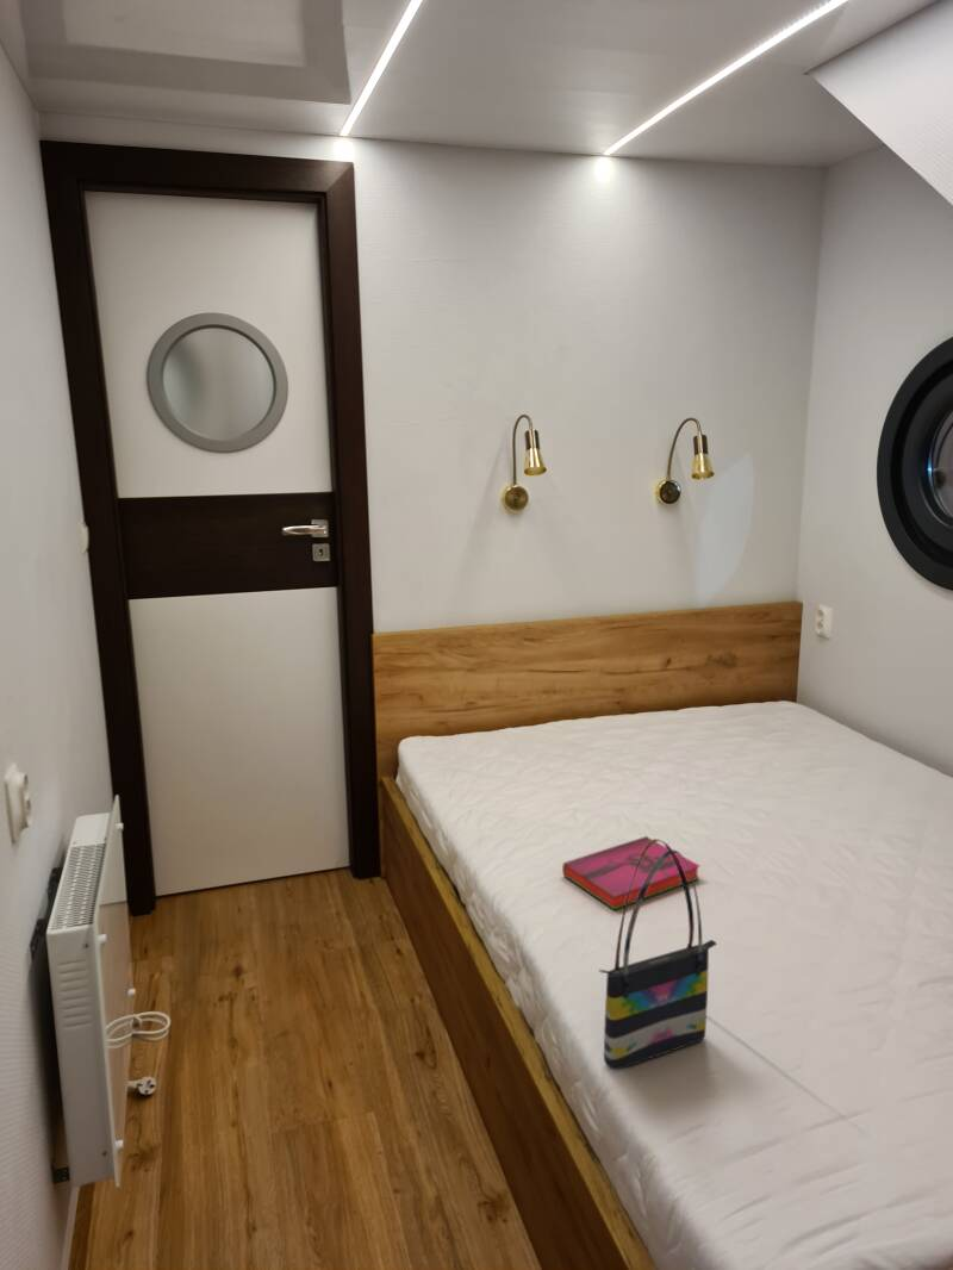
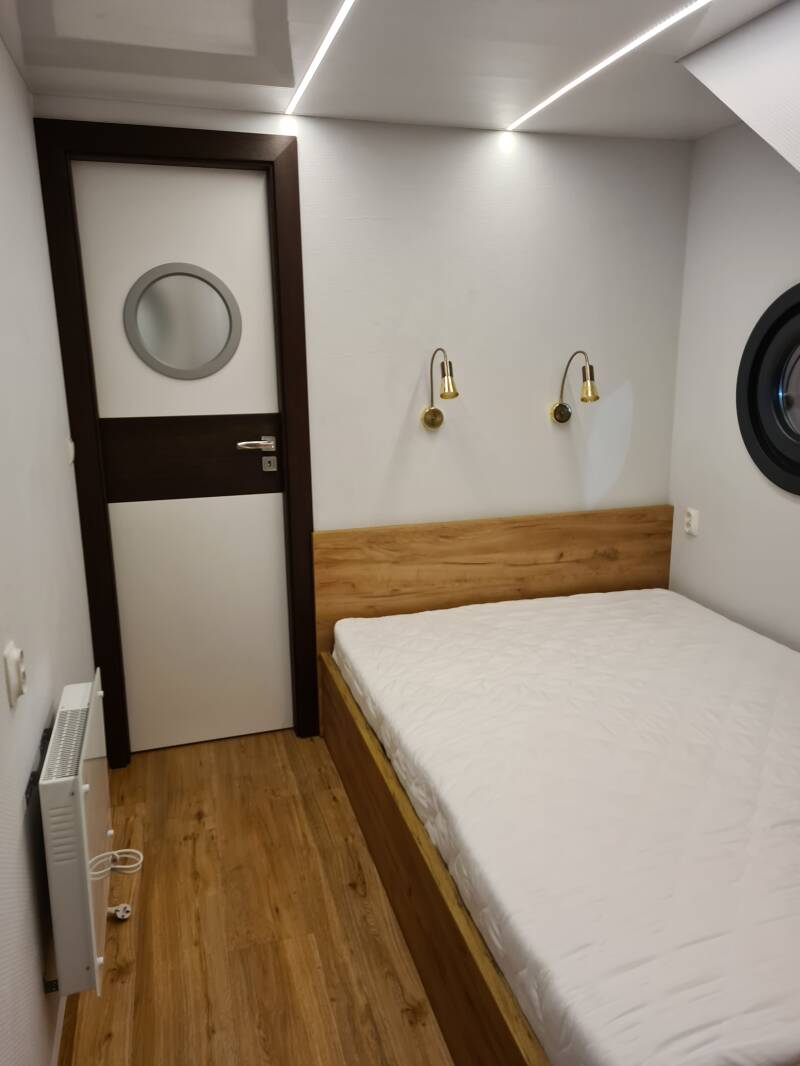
- hardback book [561,835,702,911]
- tote bag [598,838,718,1071]
